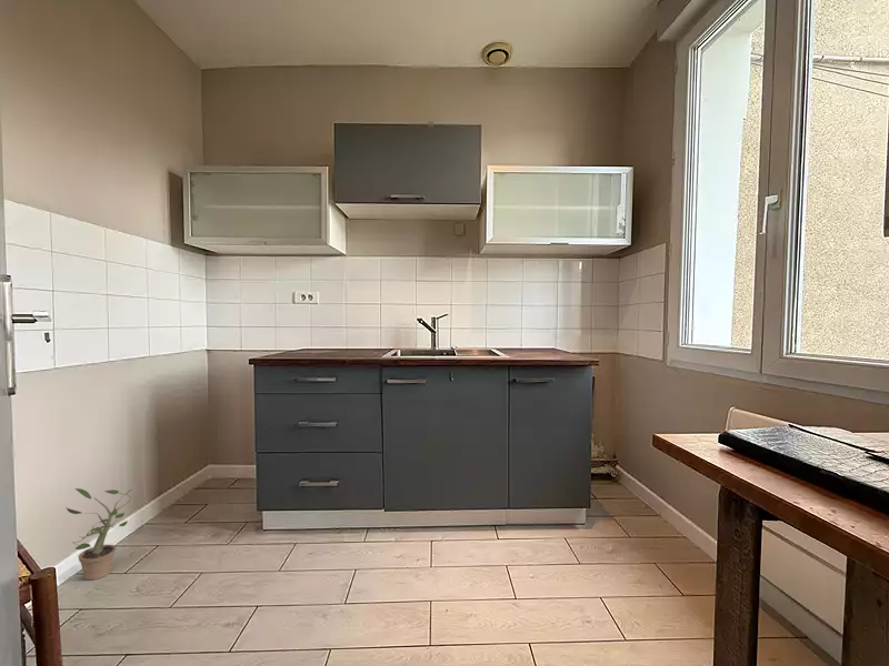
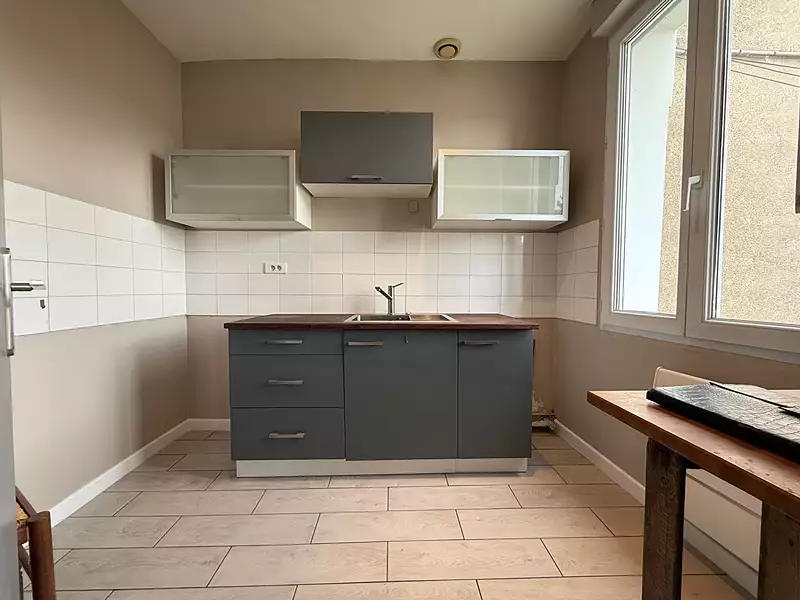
- potted plant [64,487,132,581]
